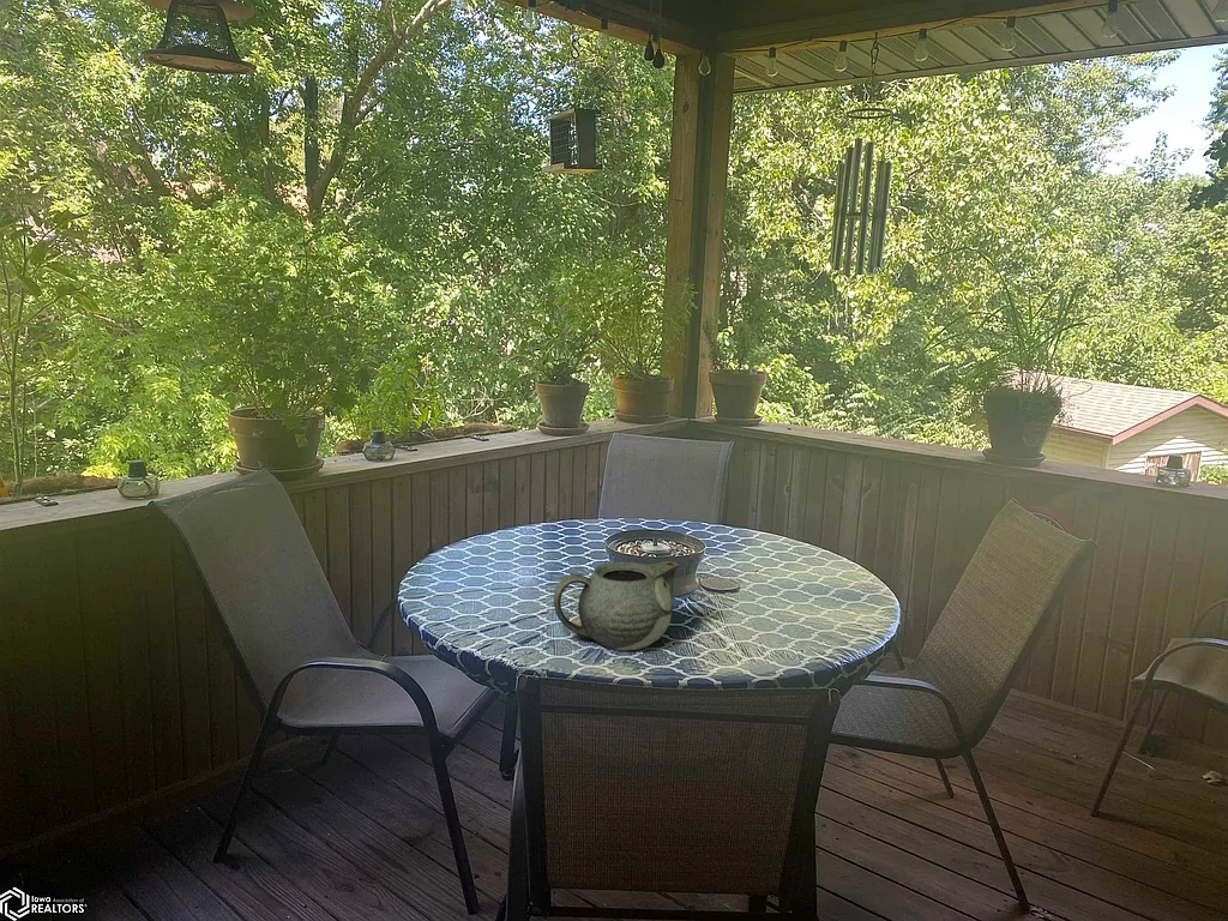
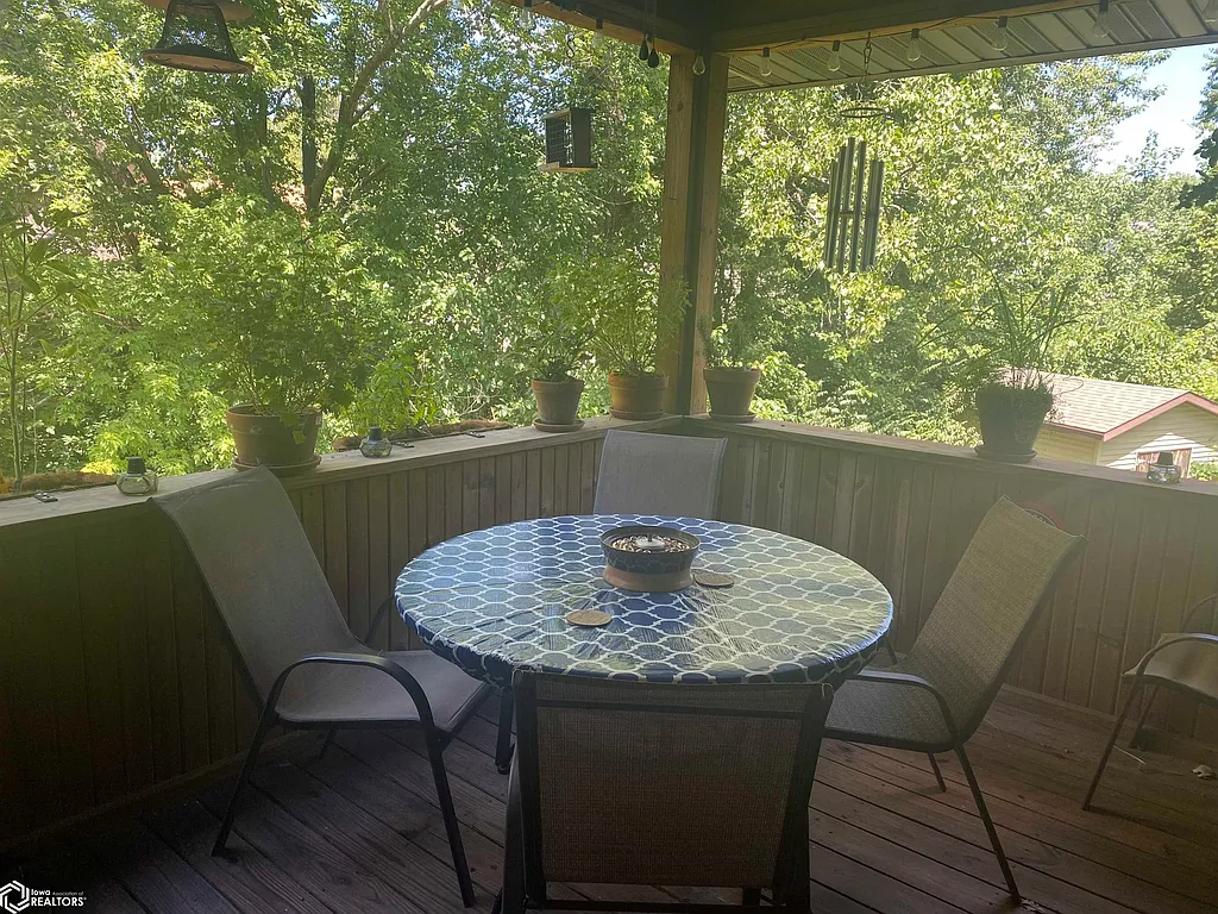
- teapot [553,560,680,651]
